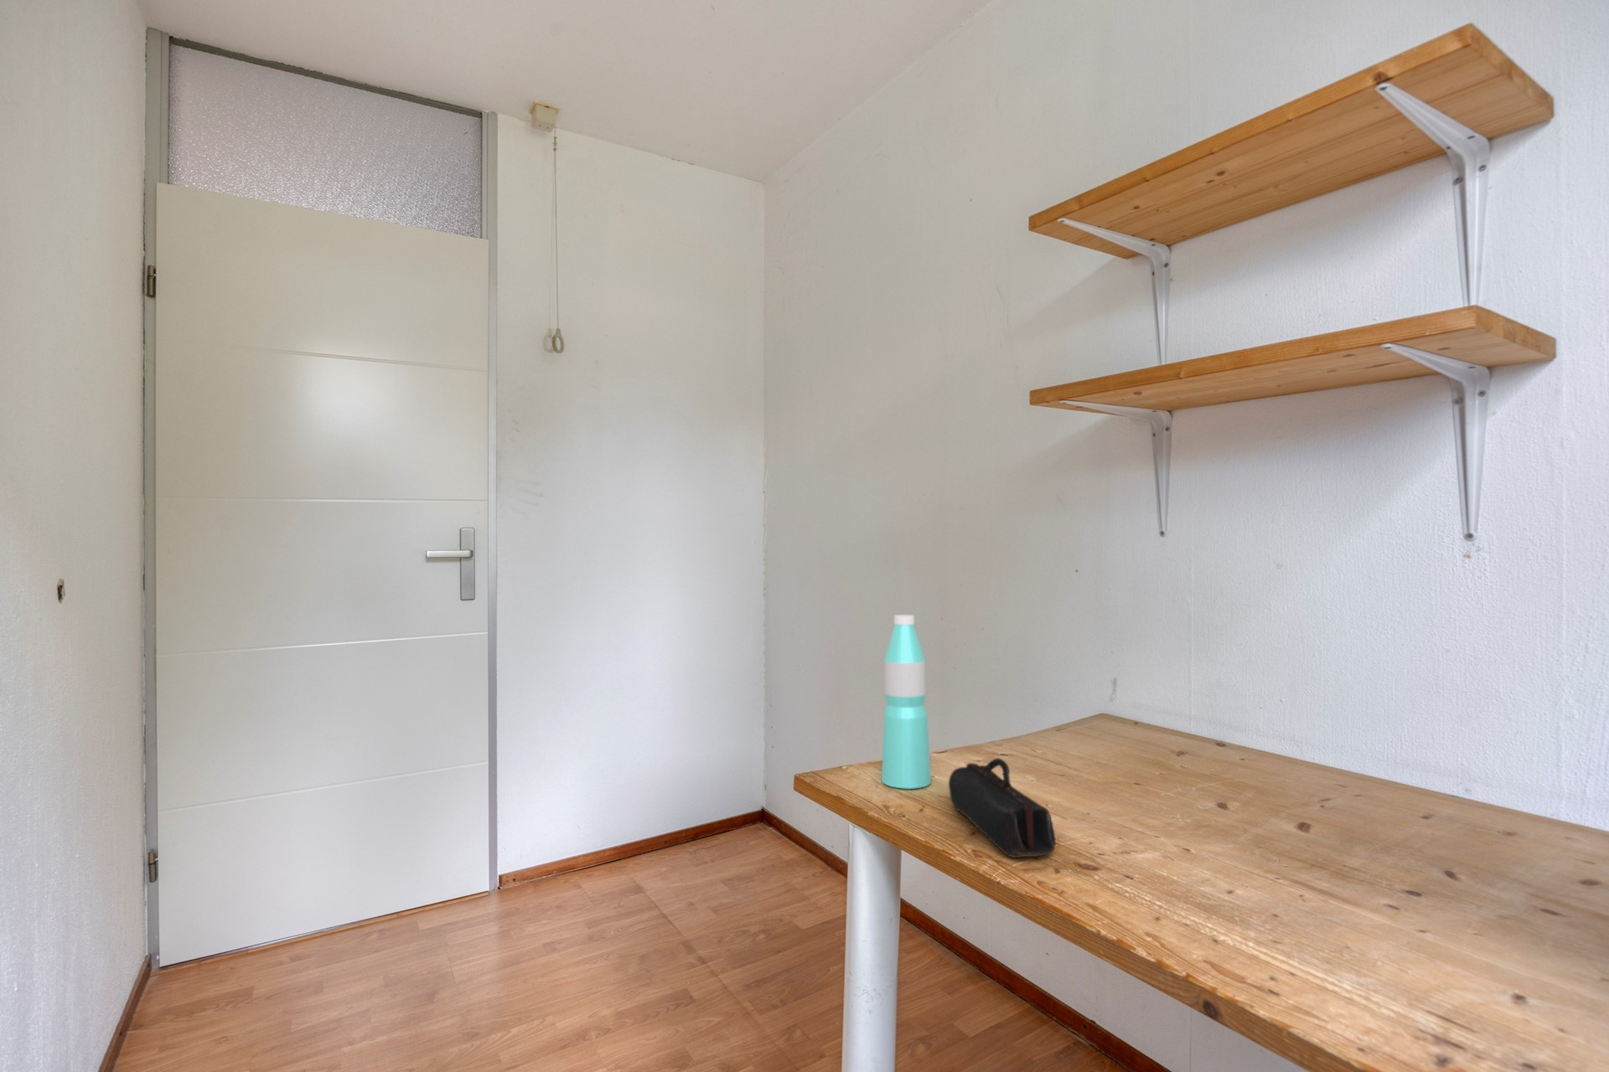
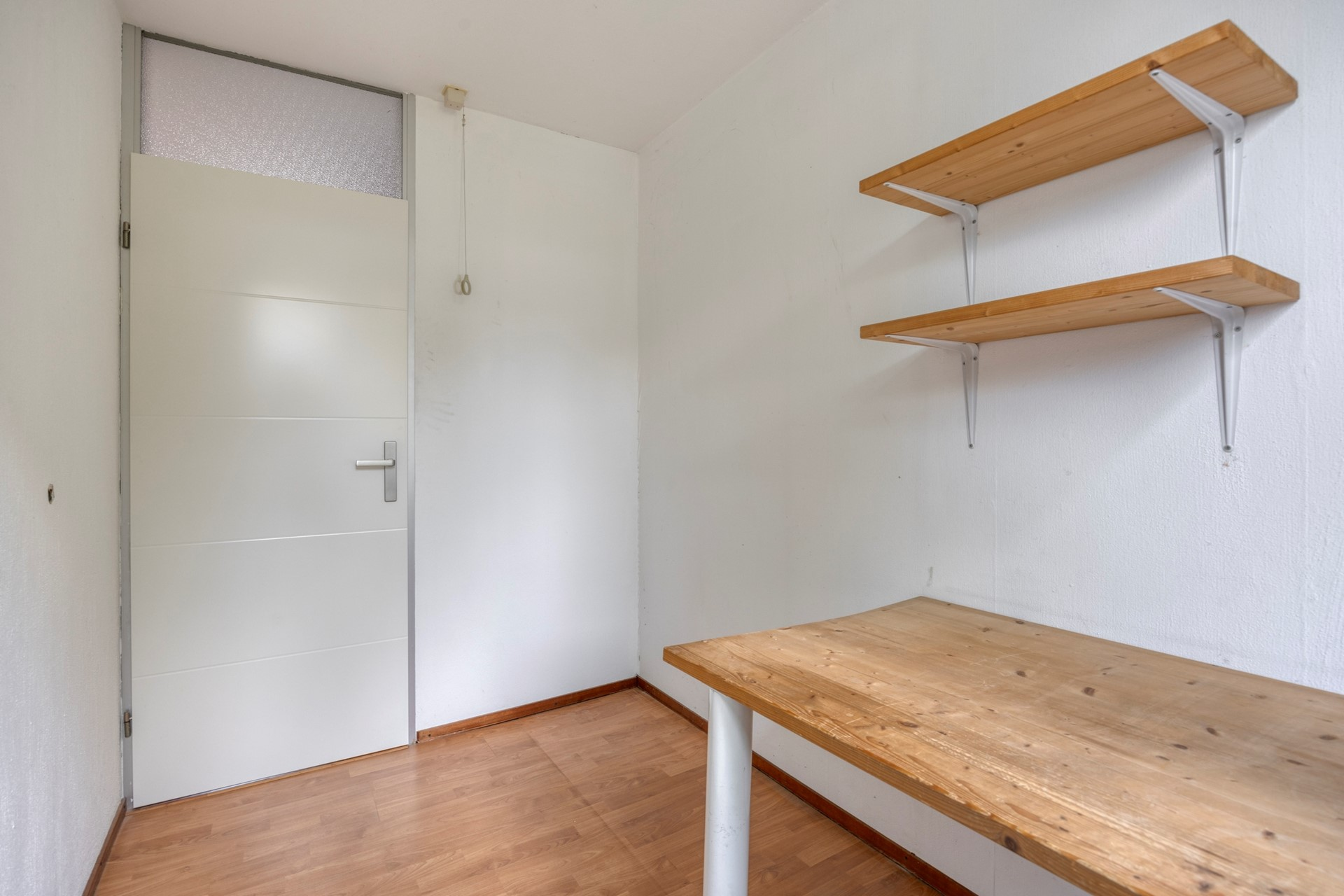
- pencil case [948,757,1057,858]
- water bottle [881,614,931,790]
